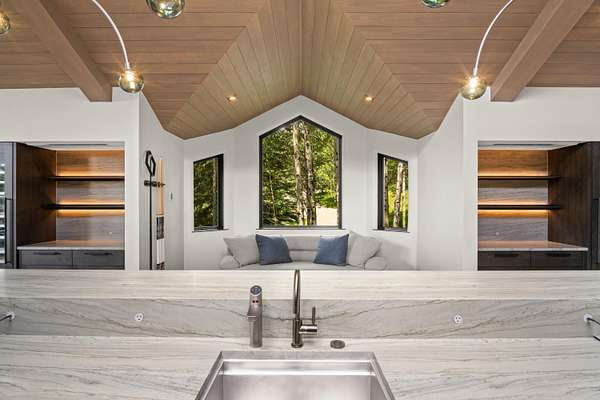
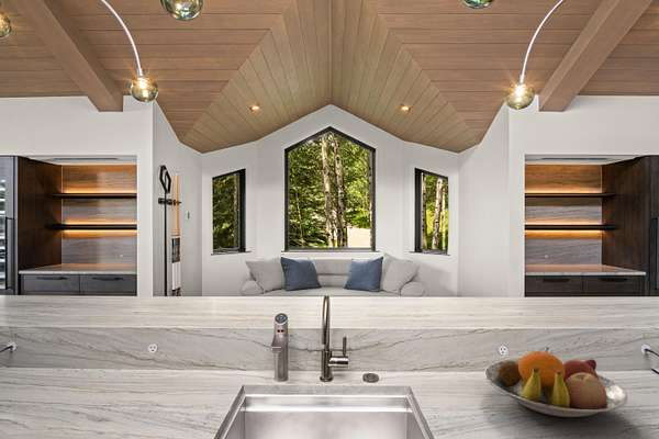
+ fruit bowl [483,347,628,418]
